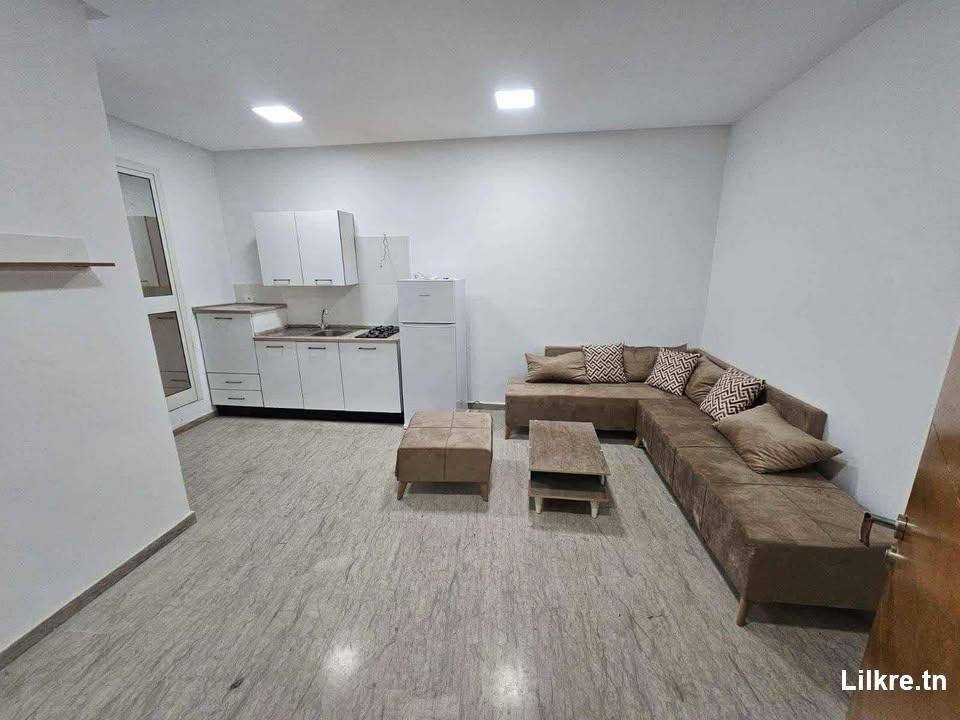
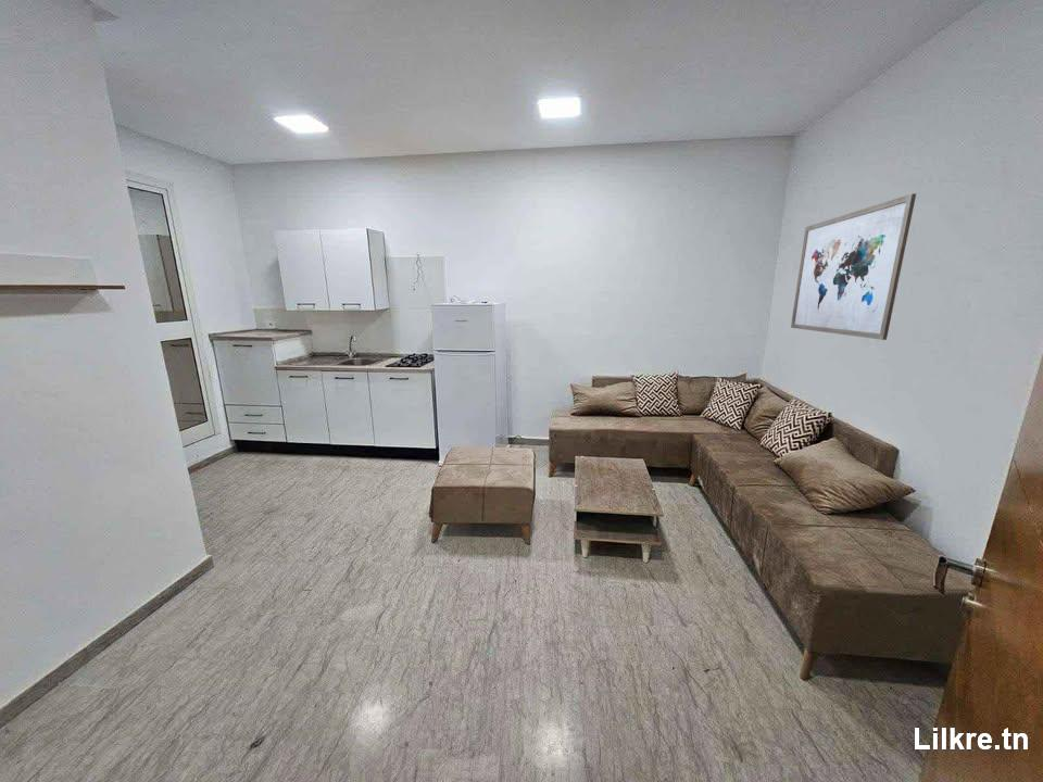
+ wall art [790,192,917,341]
